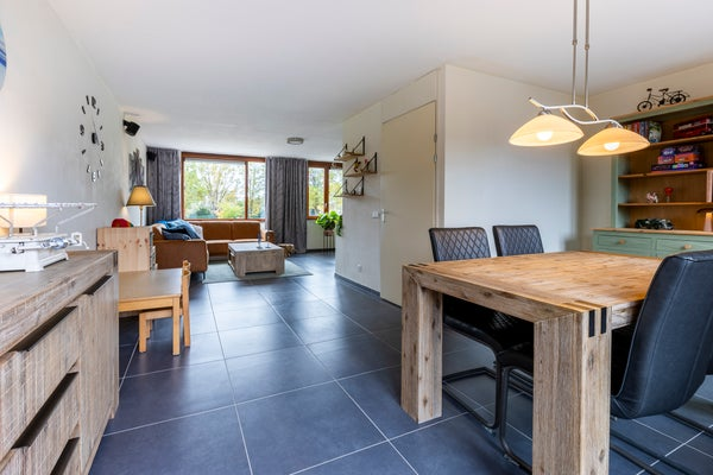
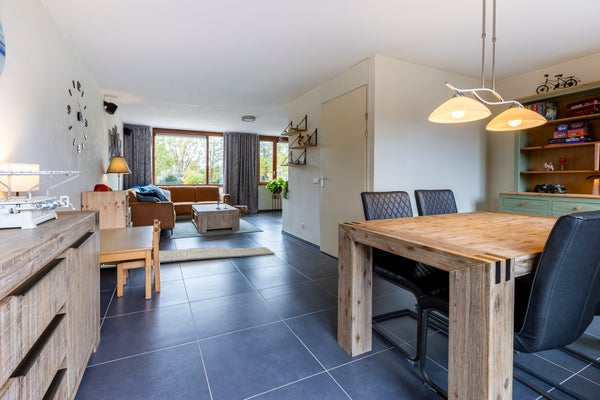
+ rug [99,246,276,269]
